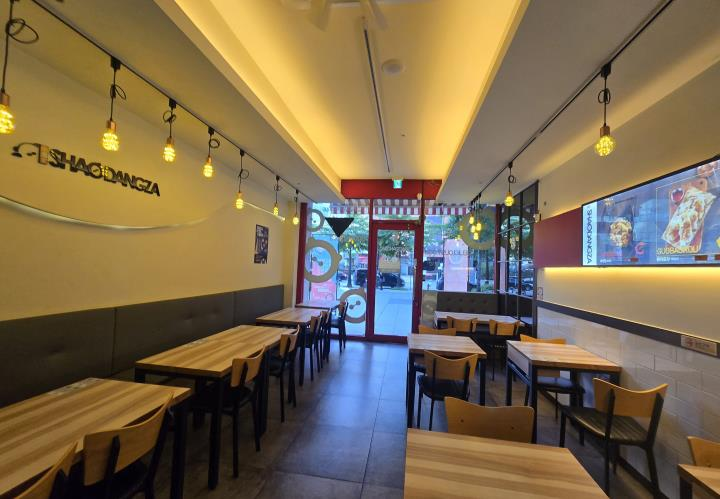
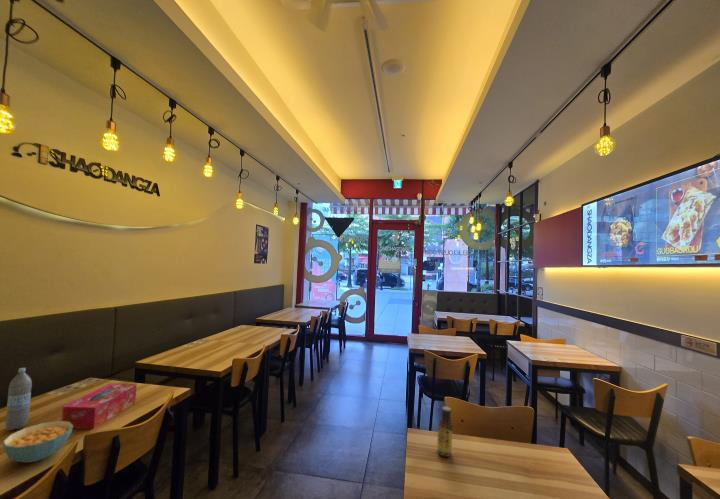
+ sauce bottle [436,405,454,458]
+ tissue box [61,383,138,430]
+ water bottle [5,367,33,431]
+ cereal bowl [2,420,73,463]
